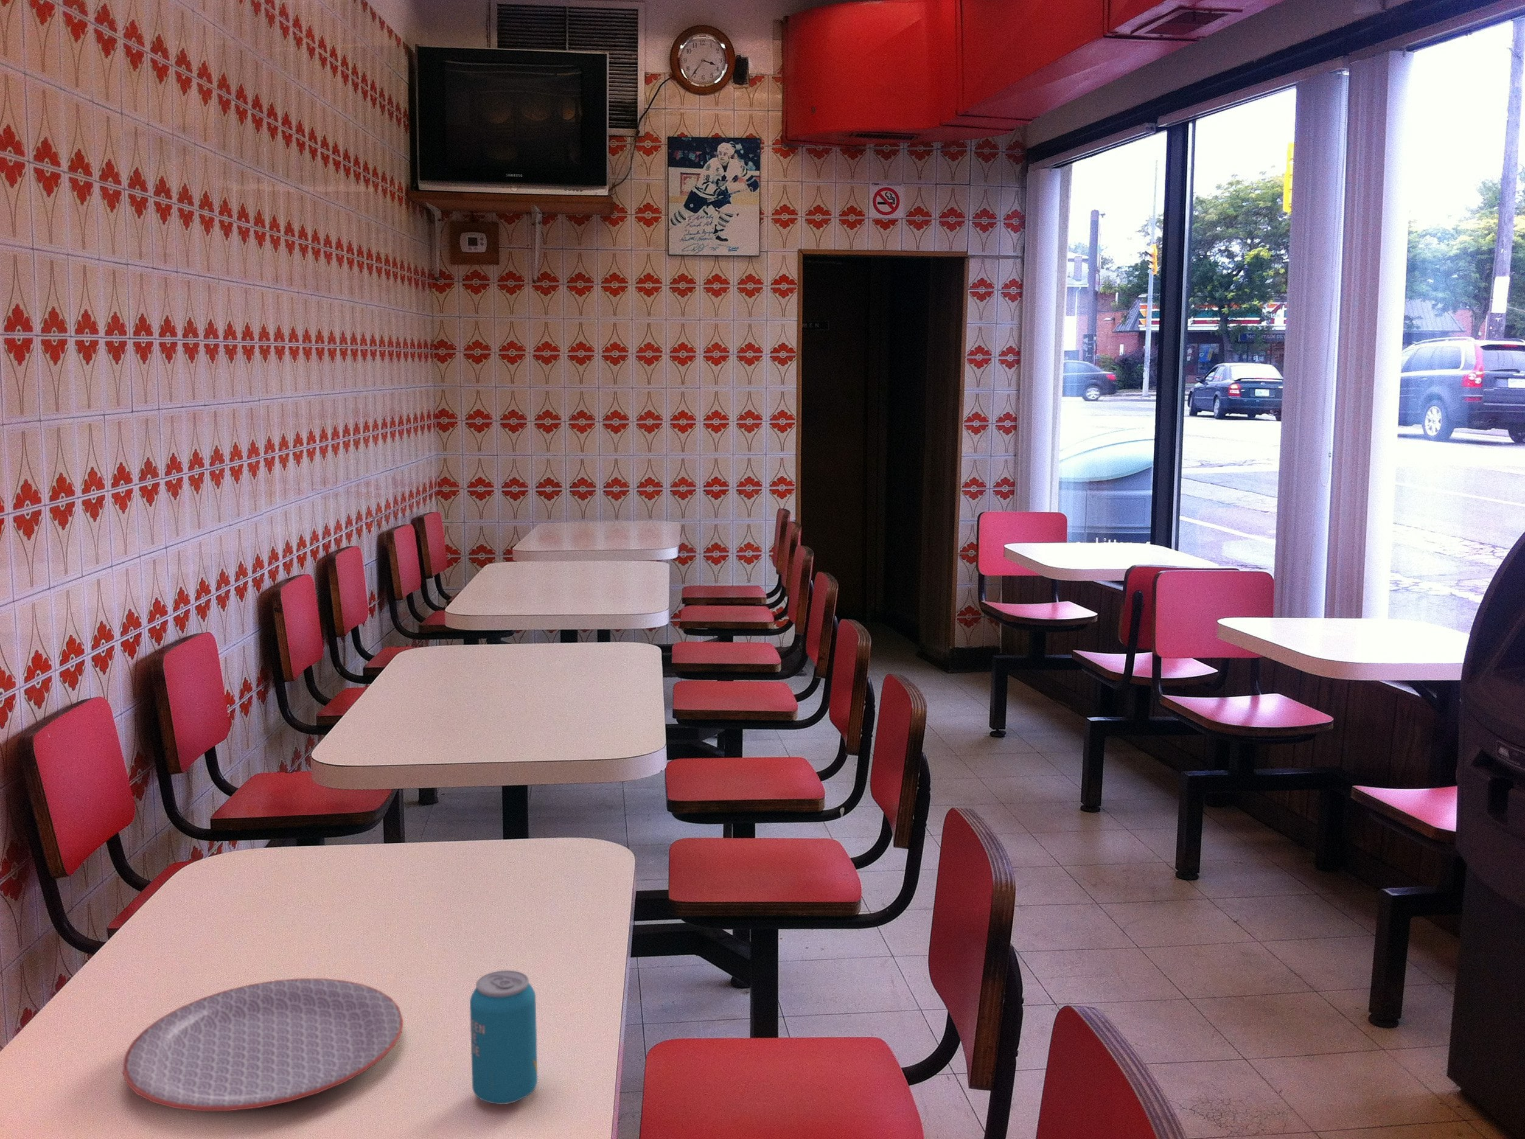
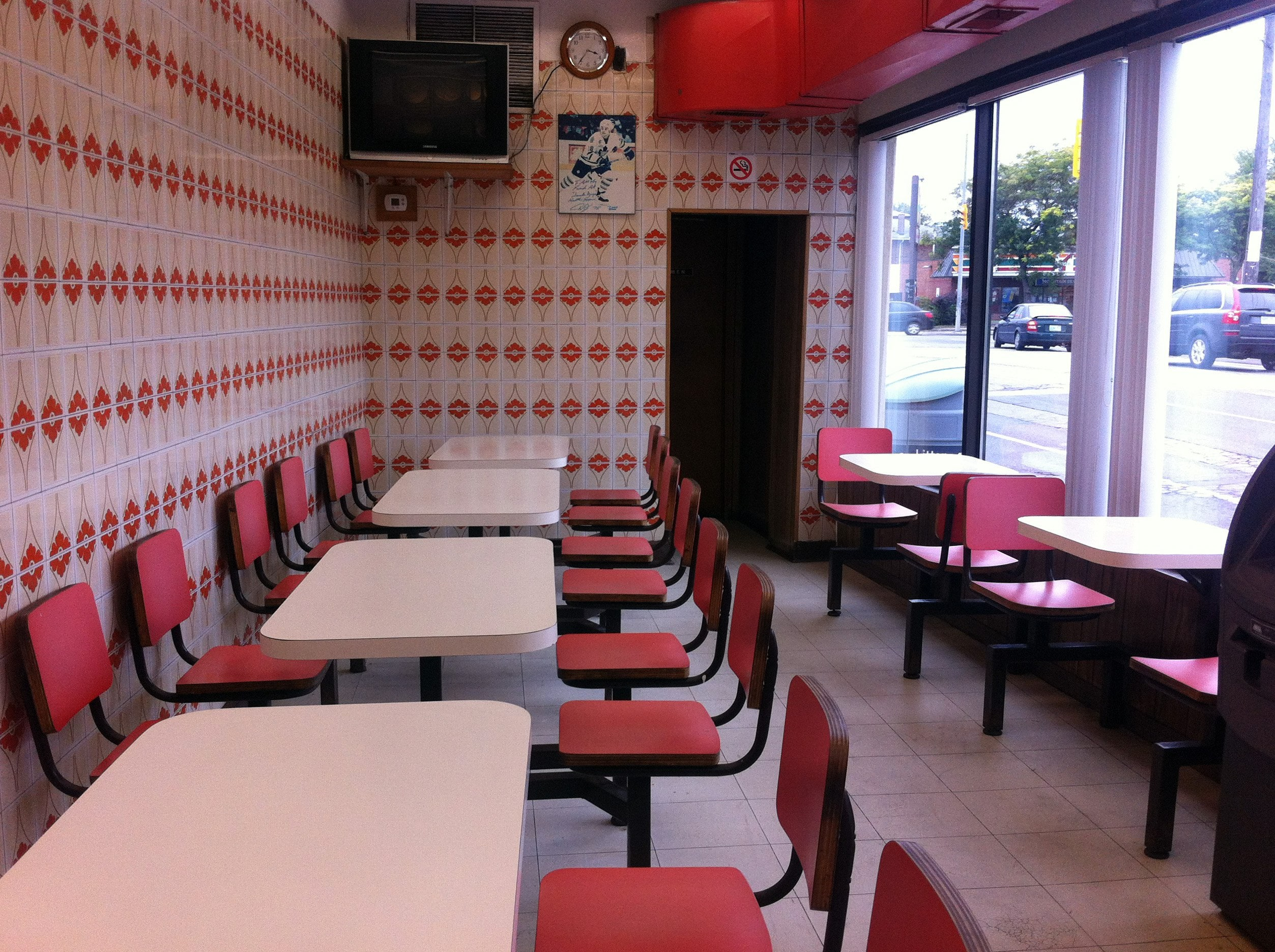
- plate [122,977,404,1111]
- beverage can [469,970,538,1106]
